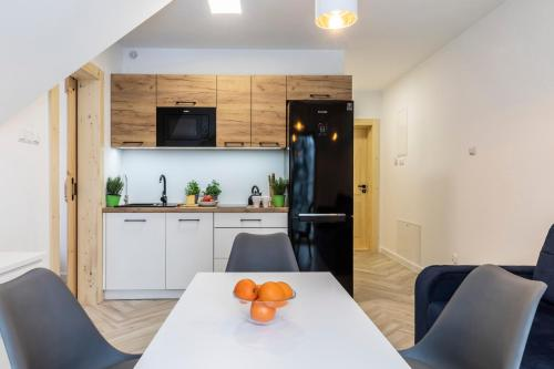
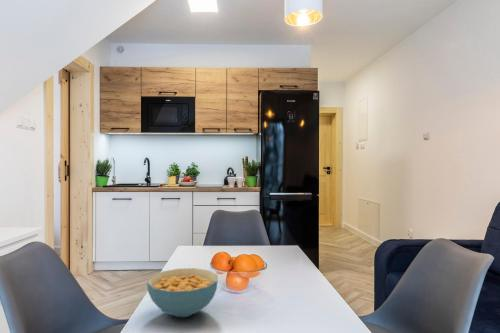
+ cereal bowl [146,267,219,318]
